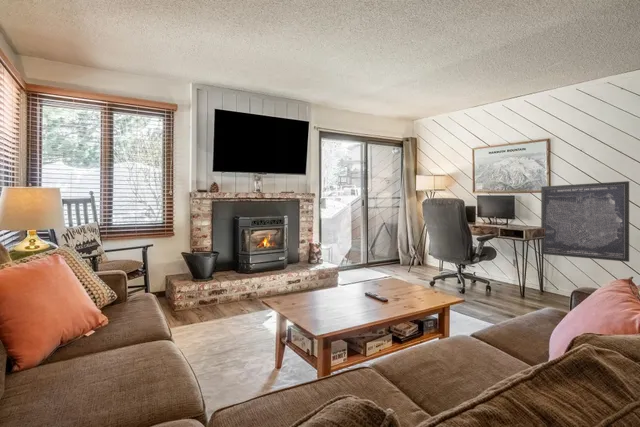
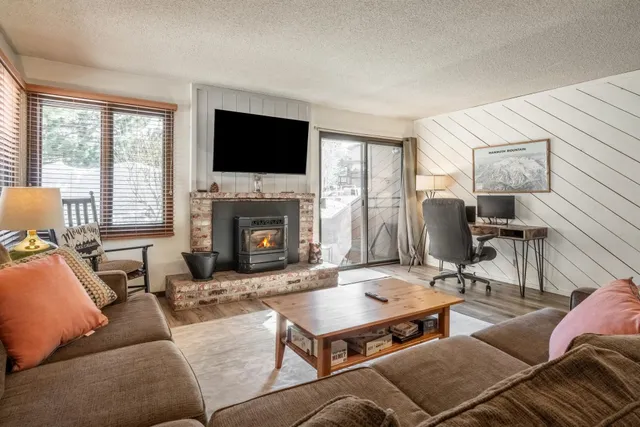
- wall art [540,180,630,263]
